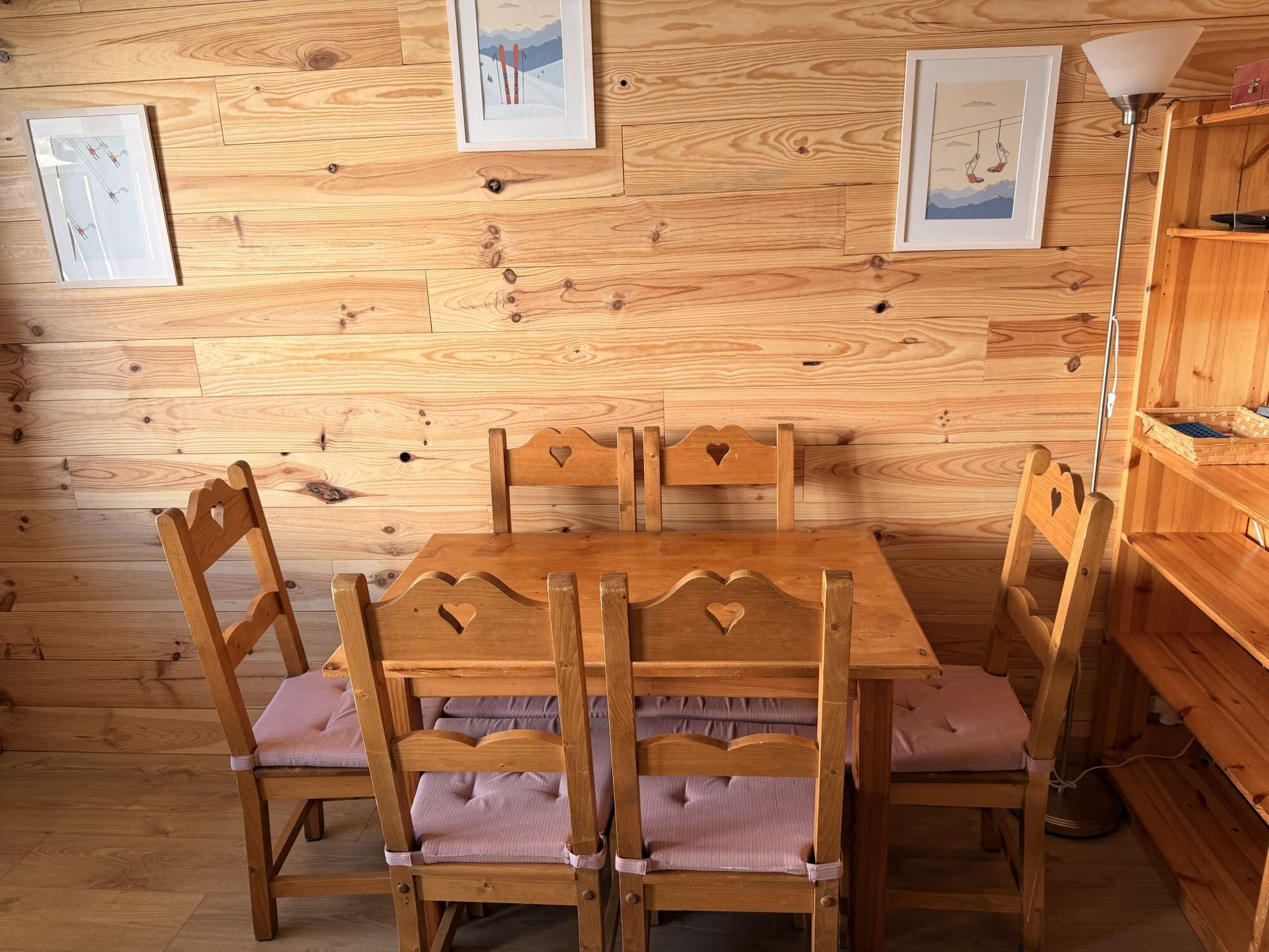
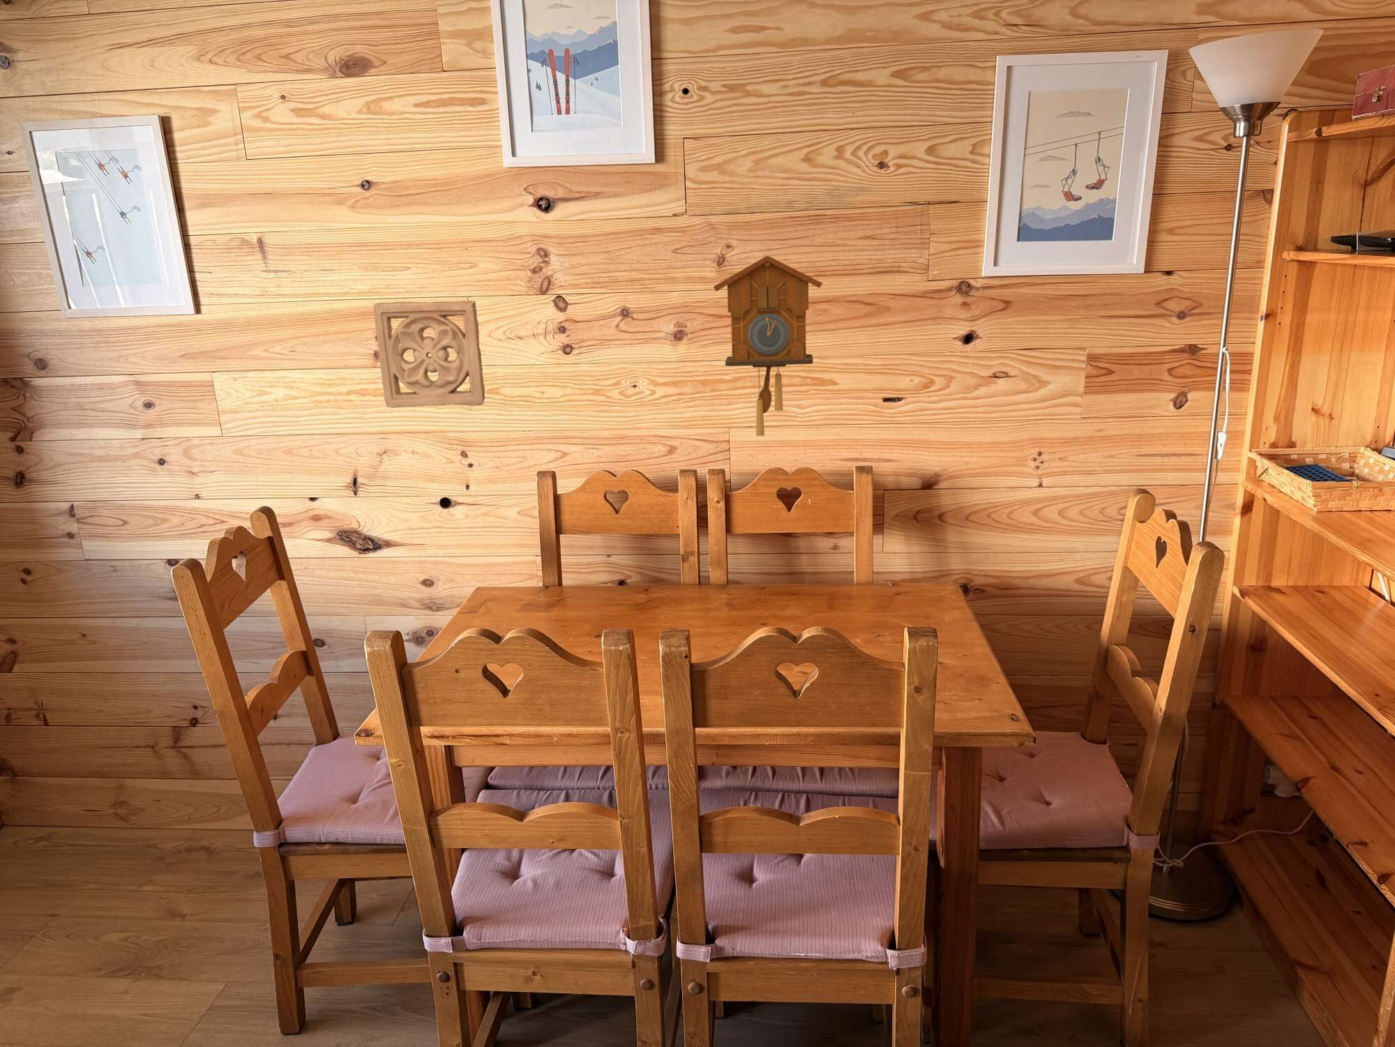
+ wall ornament [373,300,486,408]
+ cuckoo clock [712,255,823,437]
